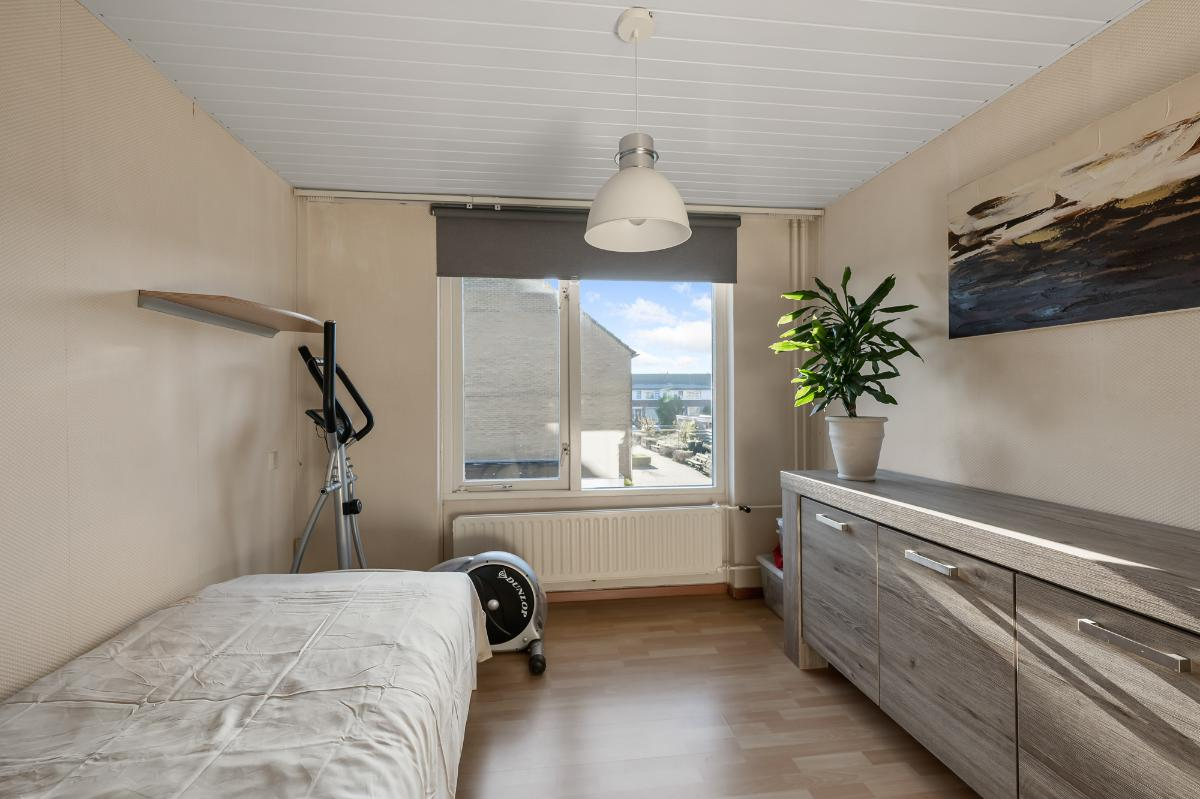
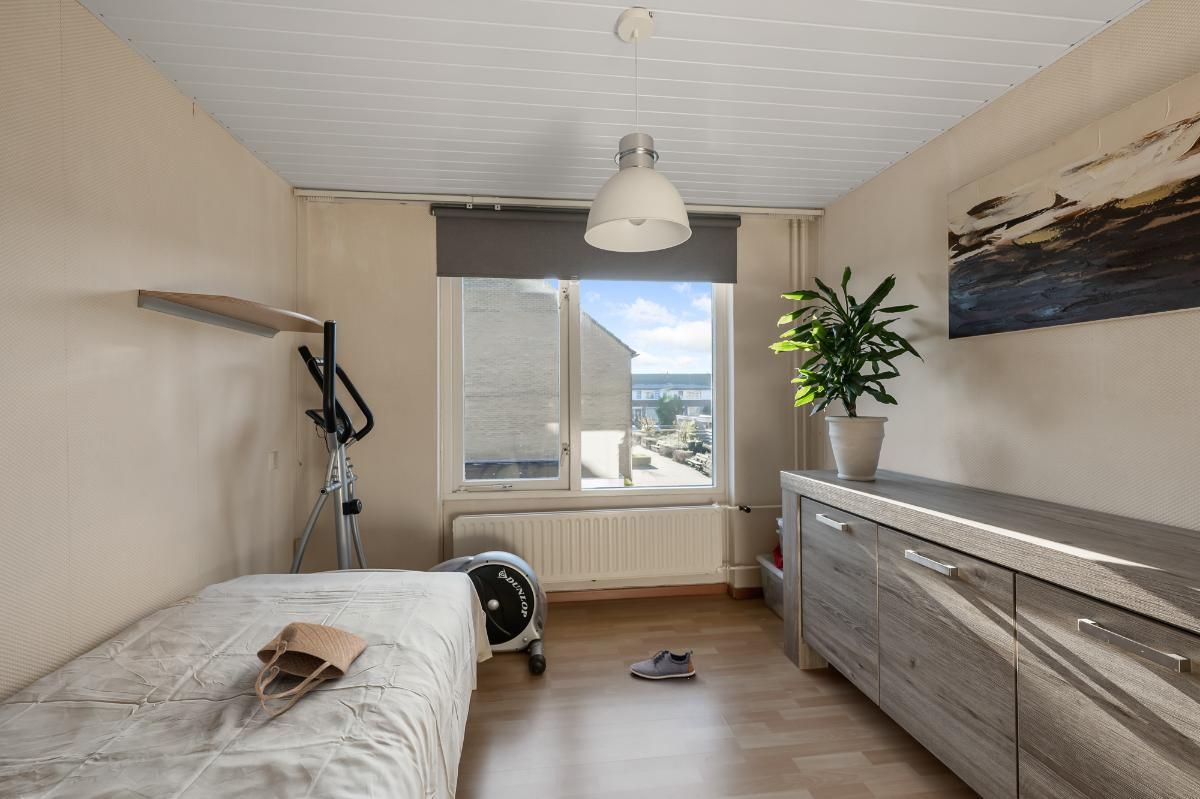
+ shoe [629,649,696,680]
+ tote bag [254,621,369,716]
